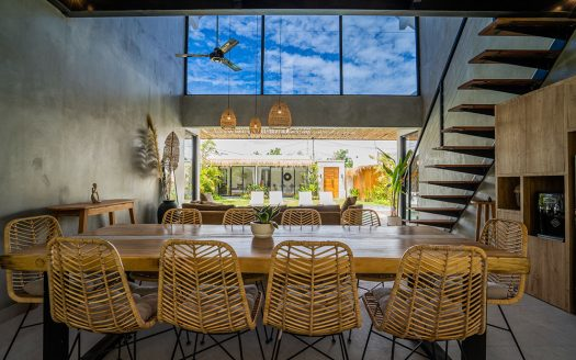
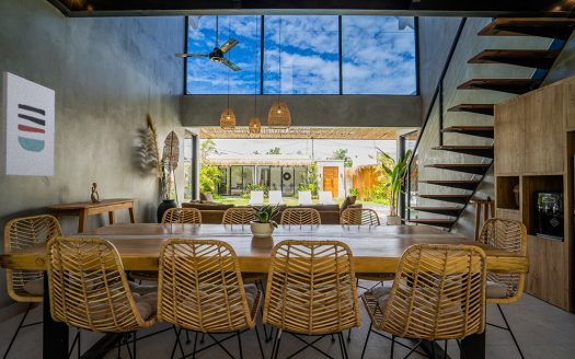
+ wall art [1,70,56,177]
